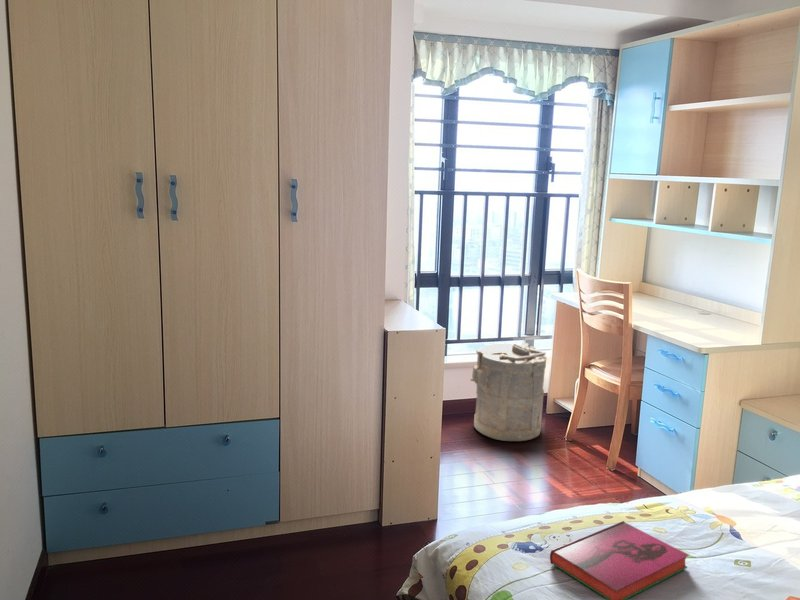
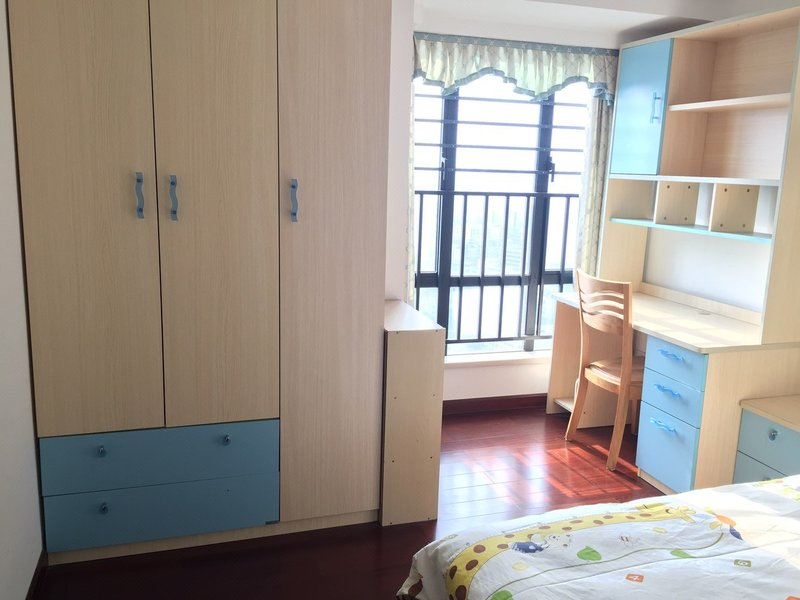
- laundry hamper [470,341,547,442]
- hardback book [549,520,690,600]
